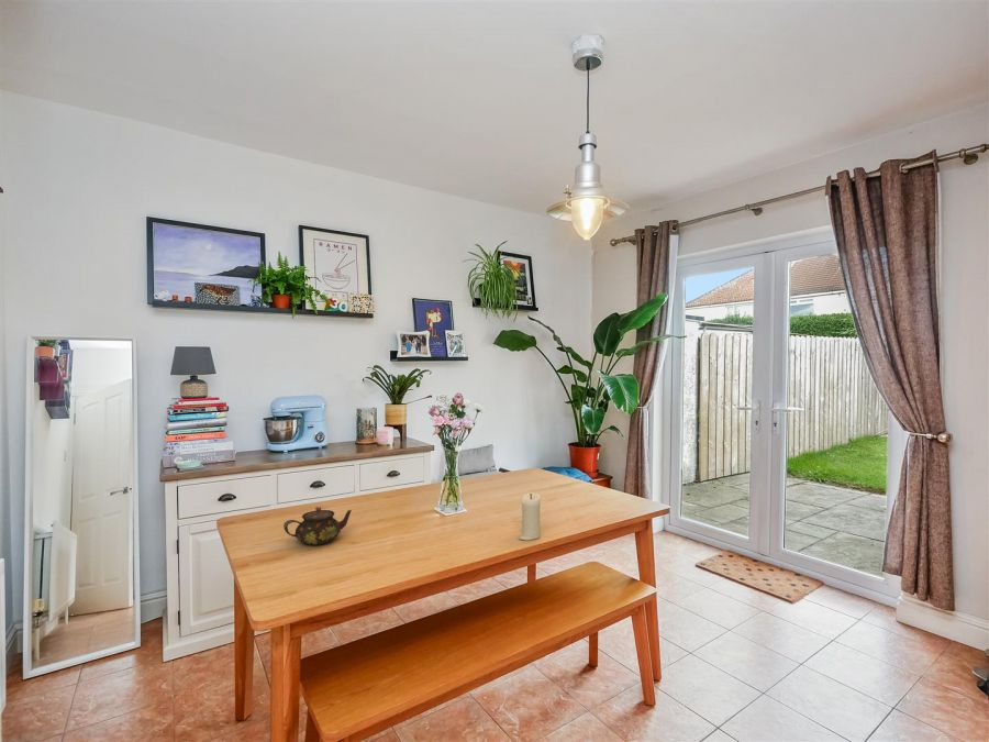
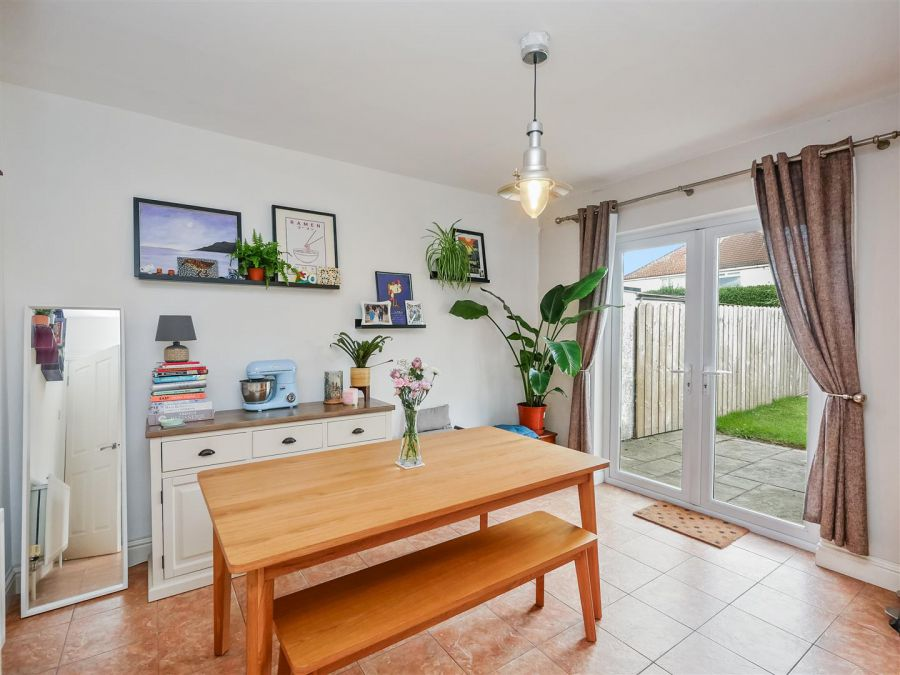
- teapot [282,506,353,546]
- candle [518,491,542,541]
